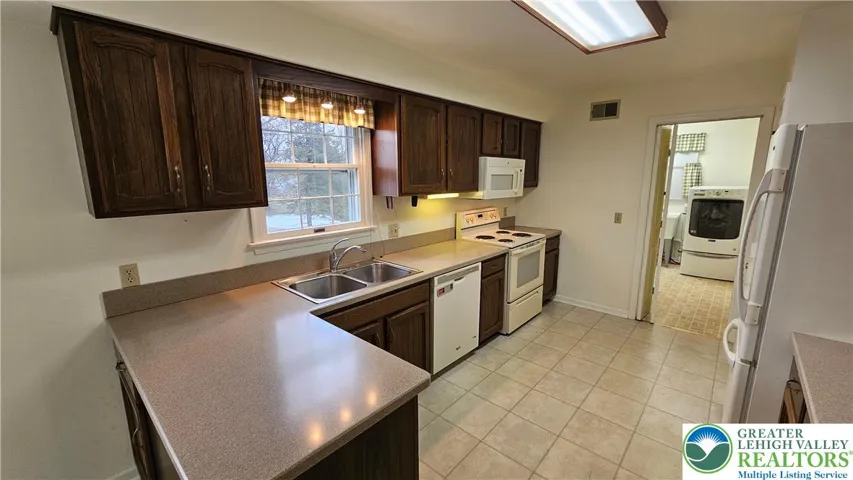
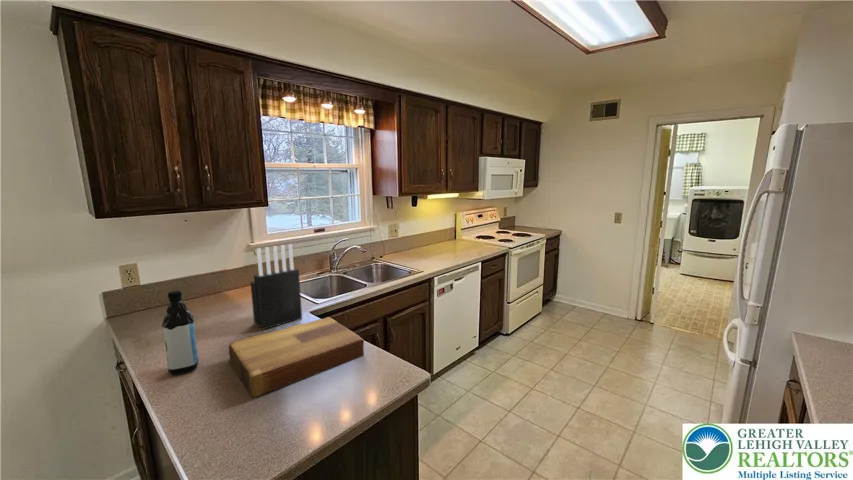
+ water bottle [161,289,200,376]
+ knife block [249,243,303,331]
+ cutting board [228,316,365,398]
